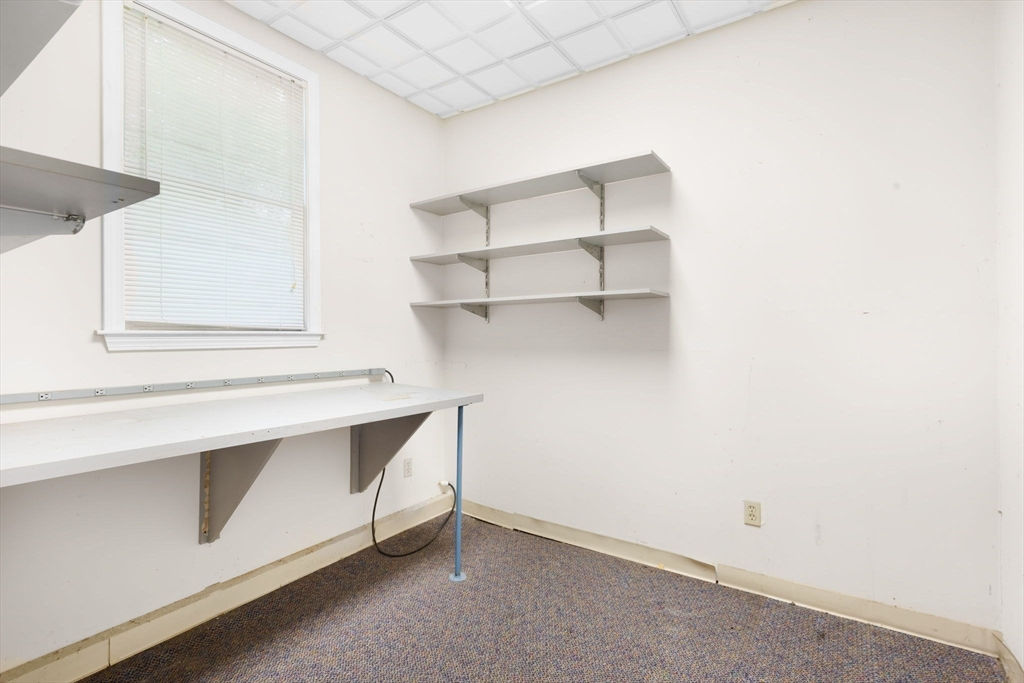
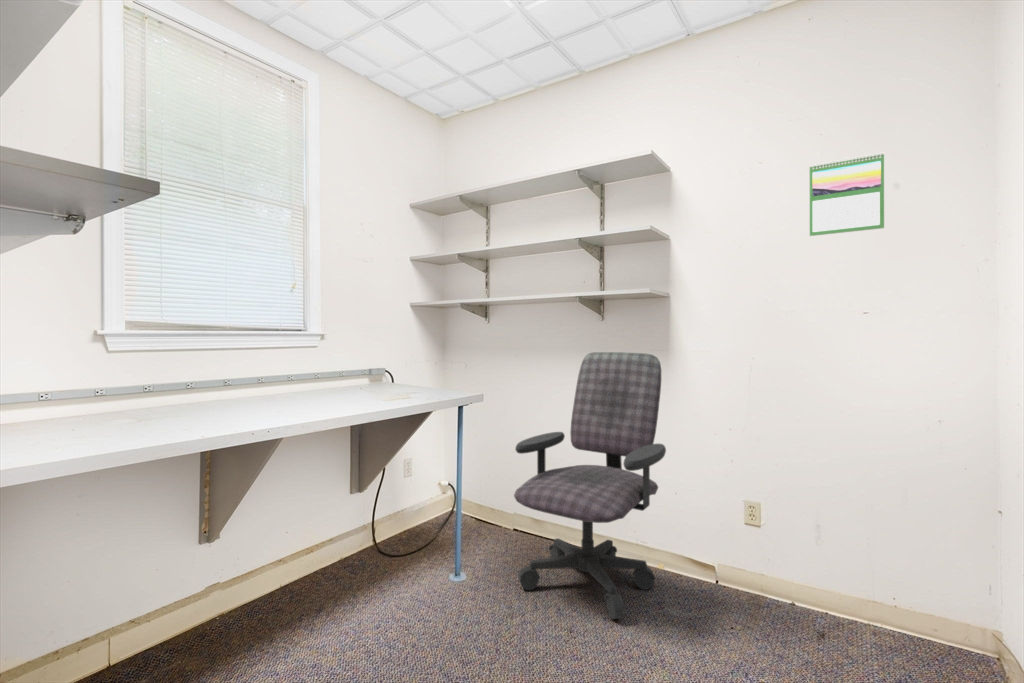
+ office chair [513,351,667,620]
+ calendar [809,152,885,237]
